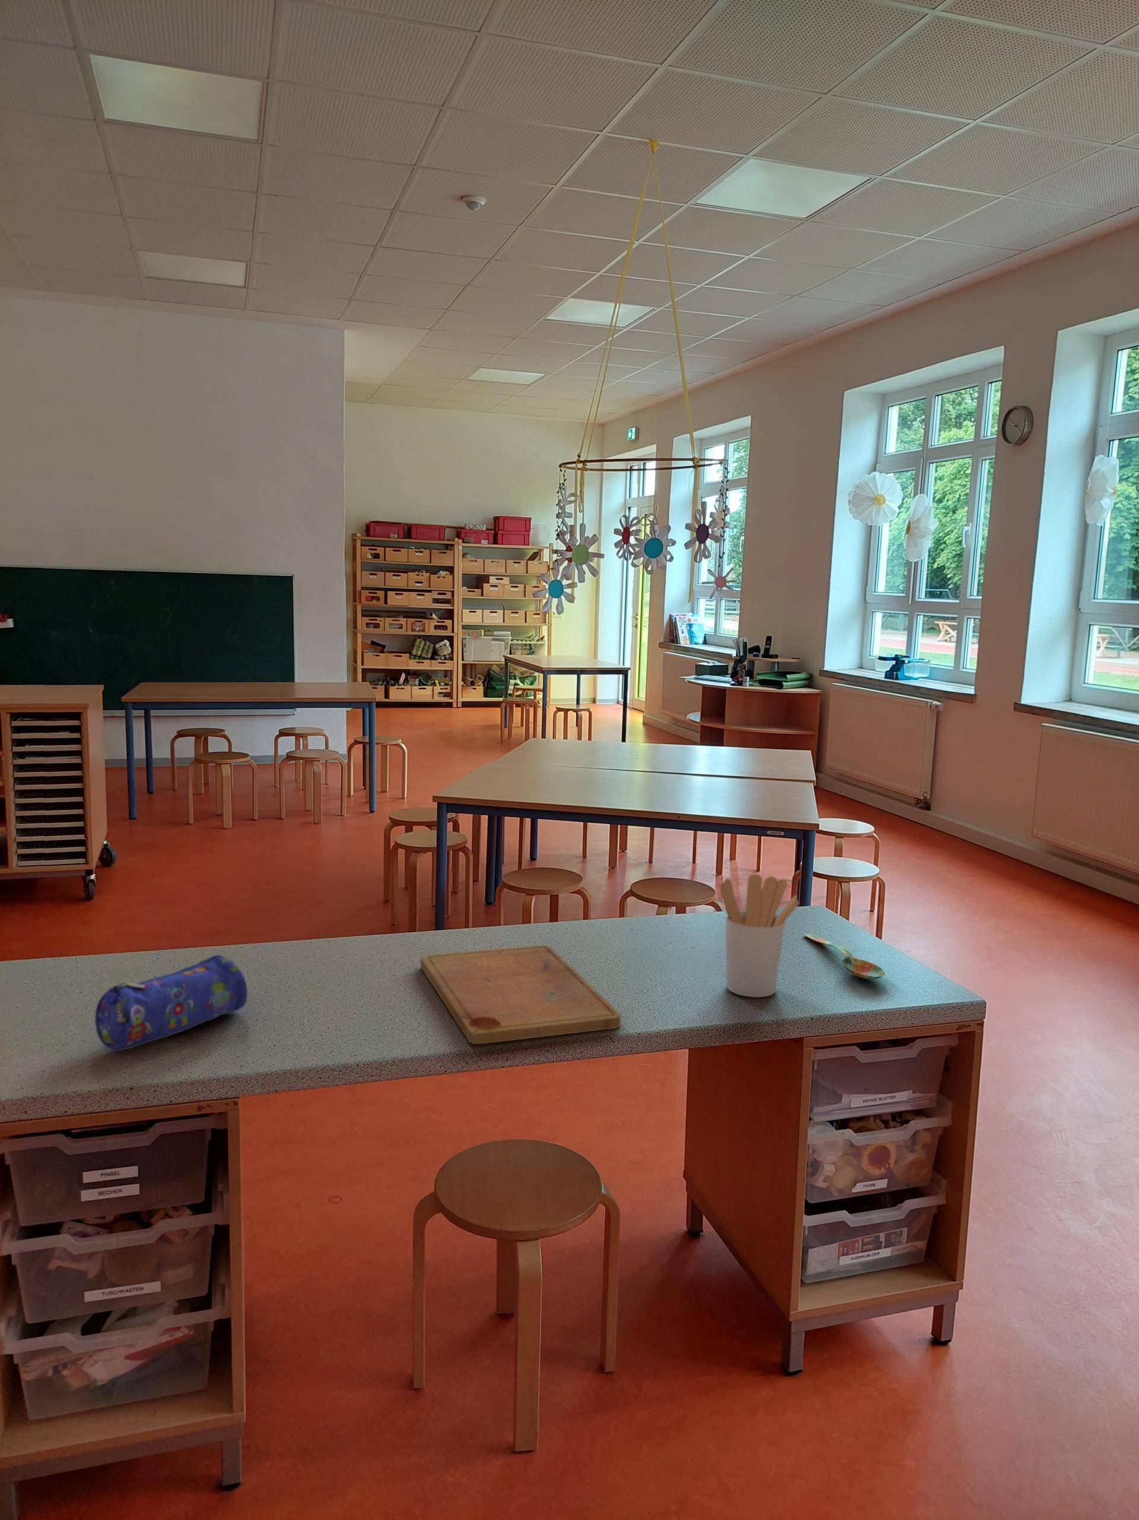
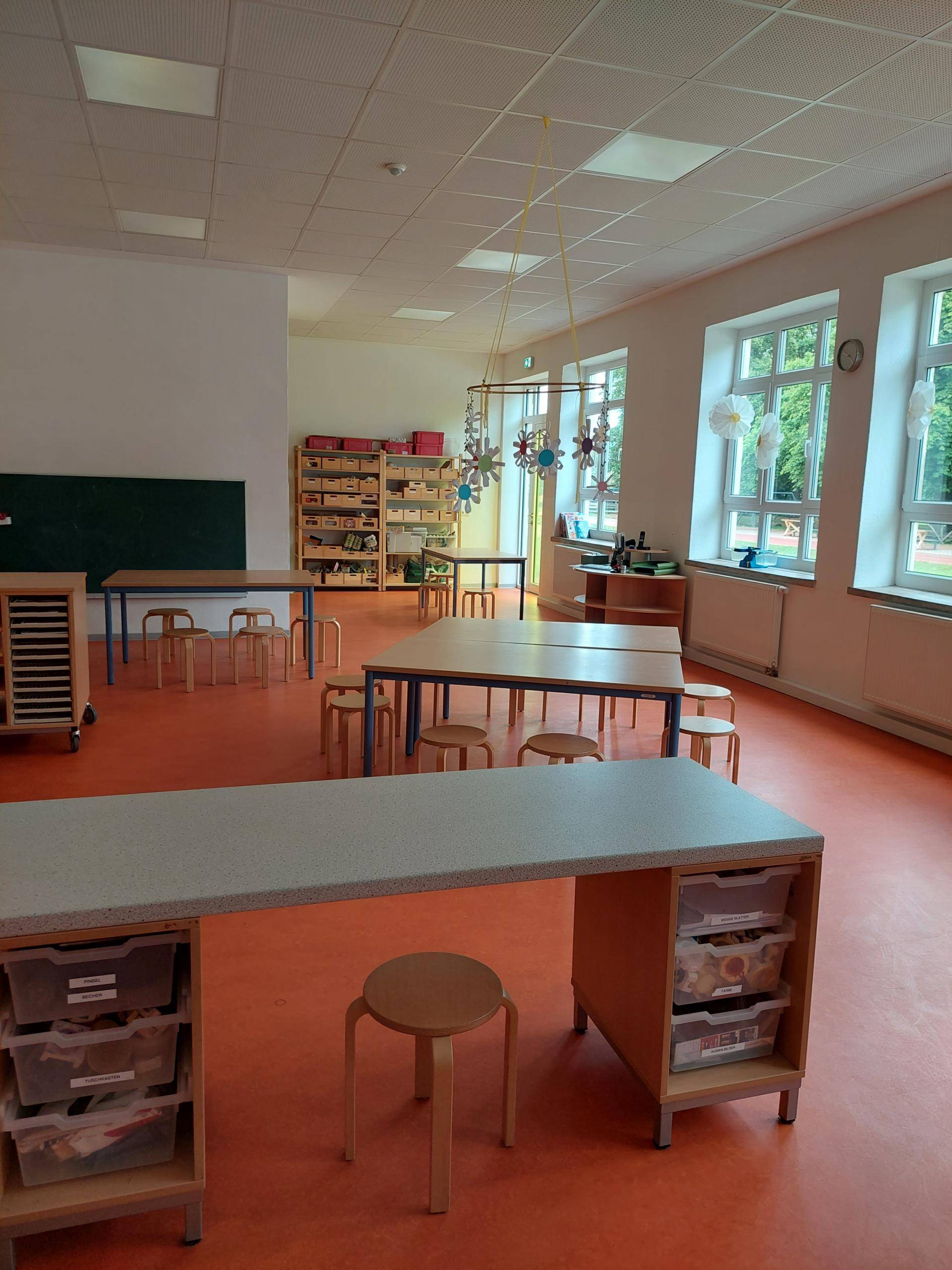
- spoon [803,932,885,980]
- pencil case [95,954,248,1052]
- utensil holder [719,874,799,998]
- cutting board [420,944,621,1045]
